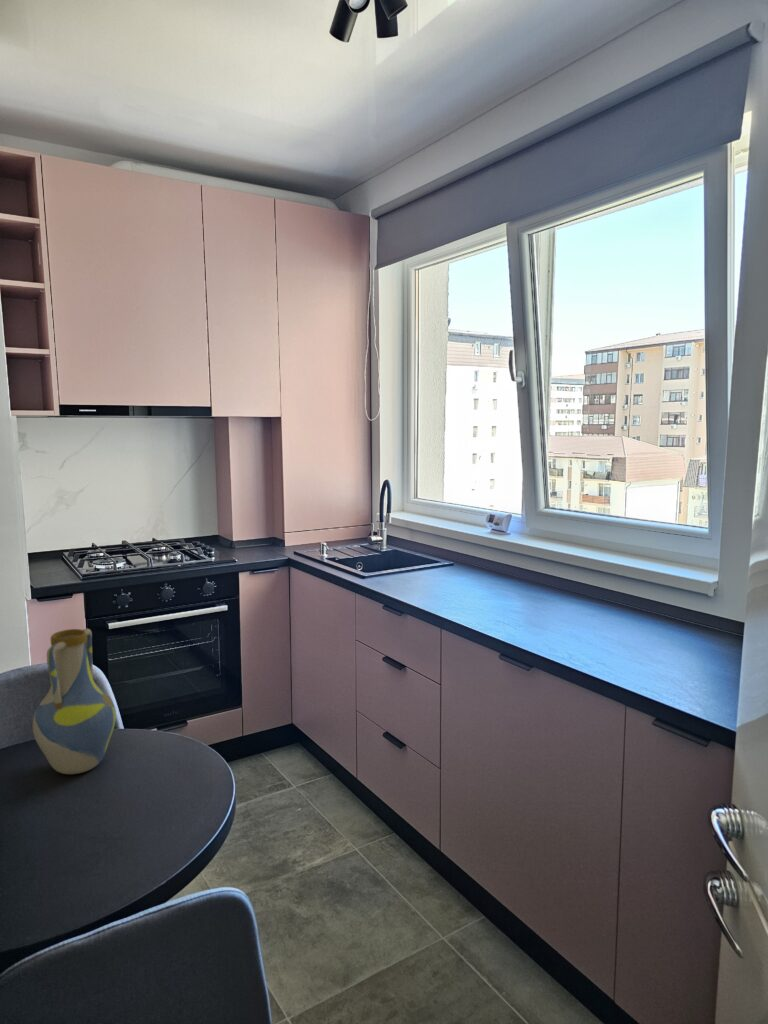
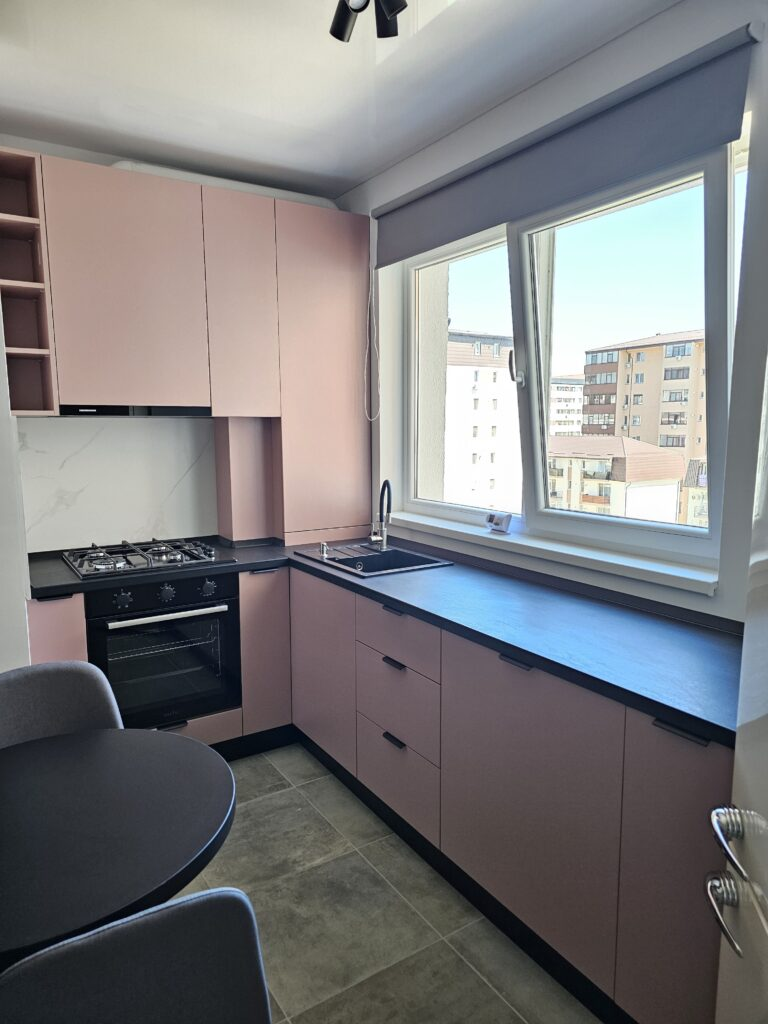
- vase [32,628,117,775]
